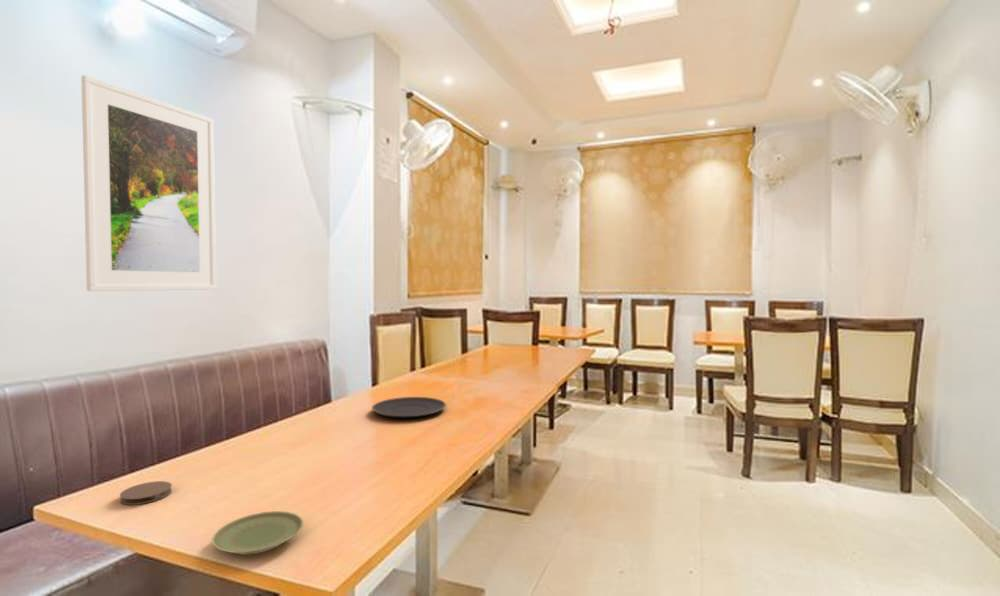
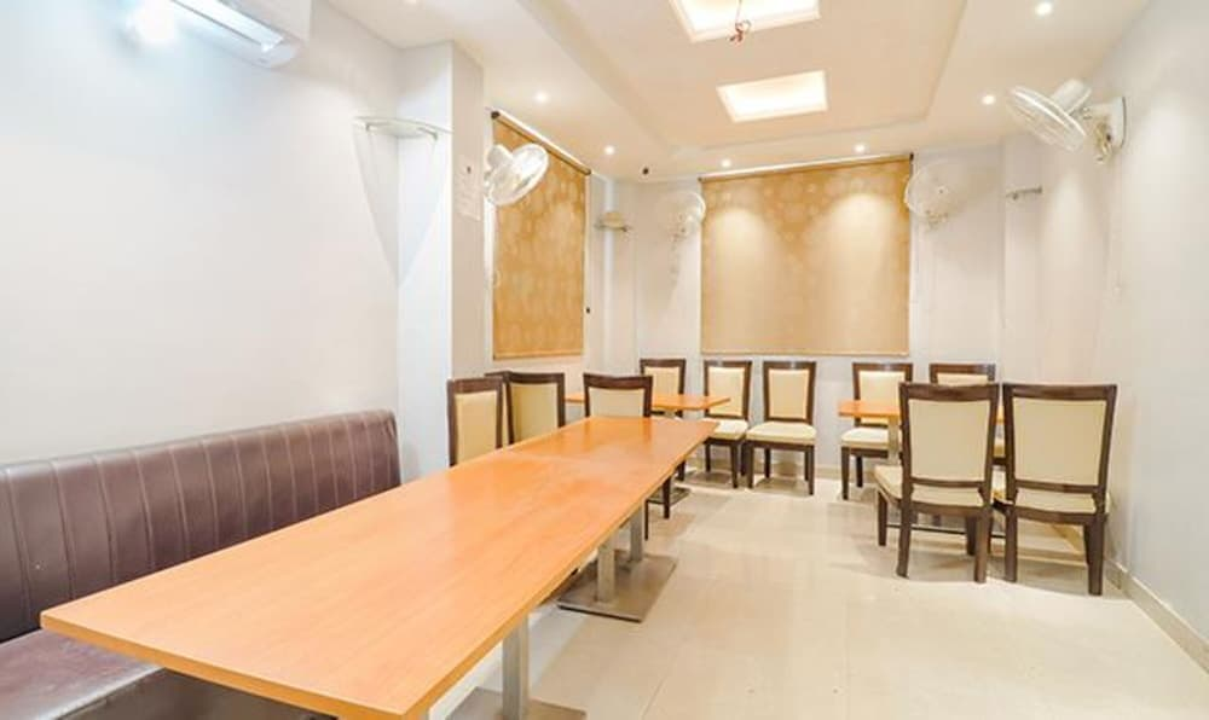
- coaster [119,480,173,506]
- plate [371,396,447,418]
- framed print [80,74,217,292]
- plate [211,510,304,556]
